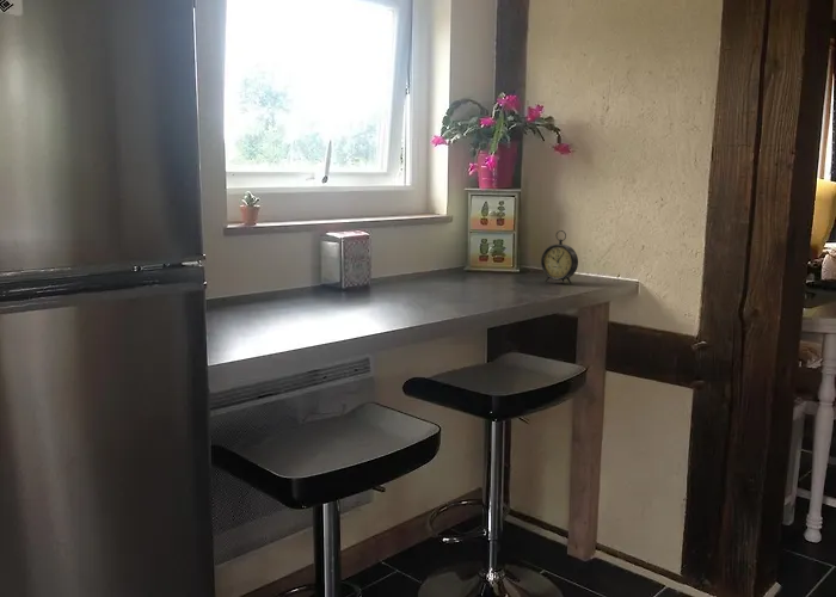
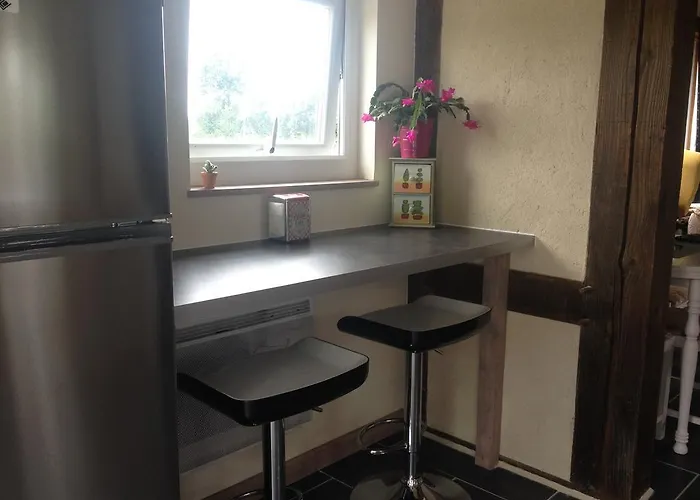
- alarm clock [540,229,579,285]
